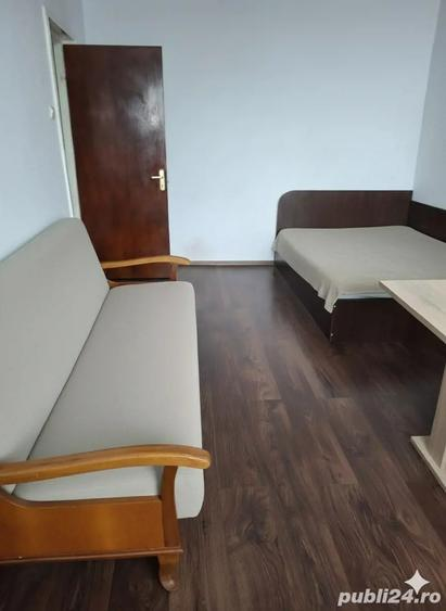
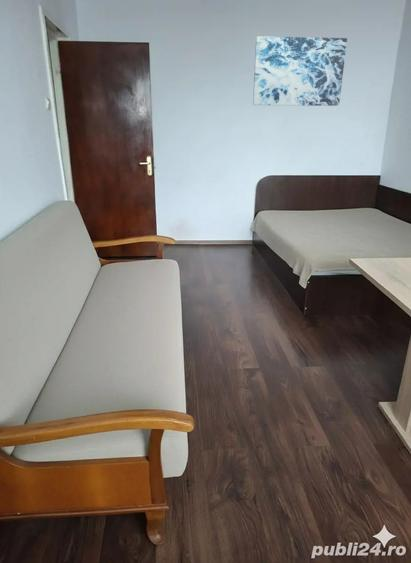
+ wall art [252,36,348,107]
